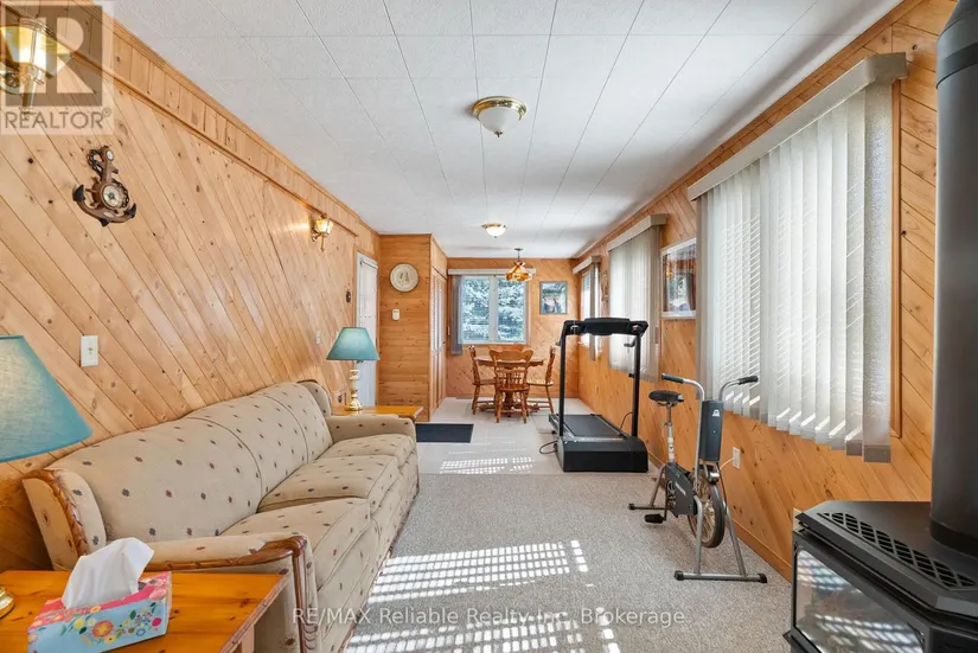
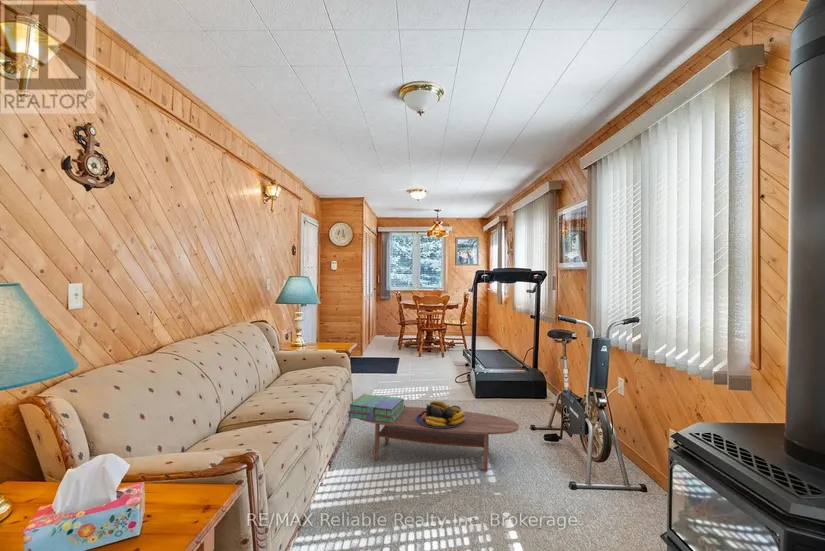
+ stack of books [347,393,406,423]
+ fruit bowl [416,400,465,428]
+ coffee table [359,406,520,473]
